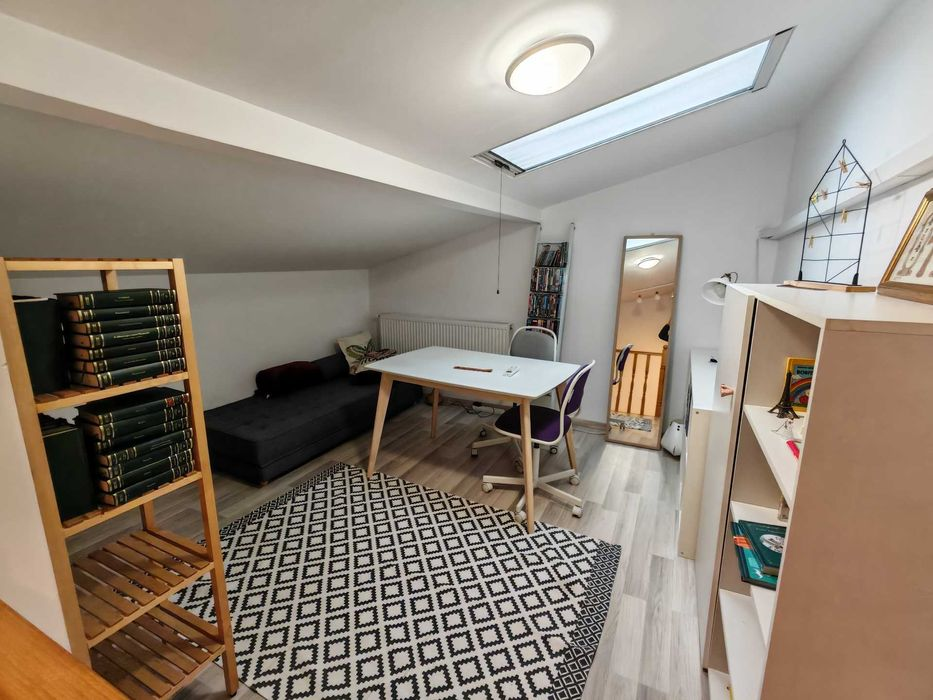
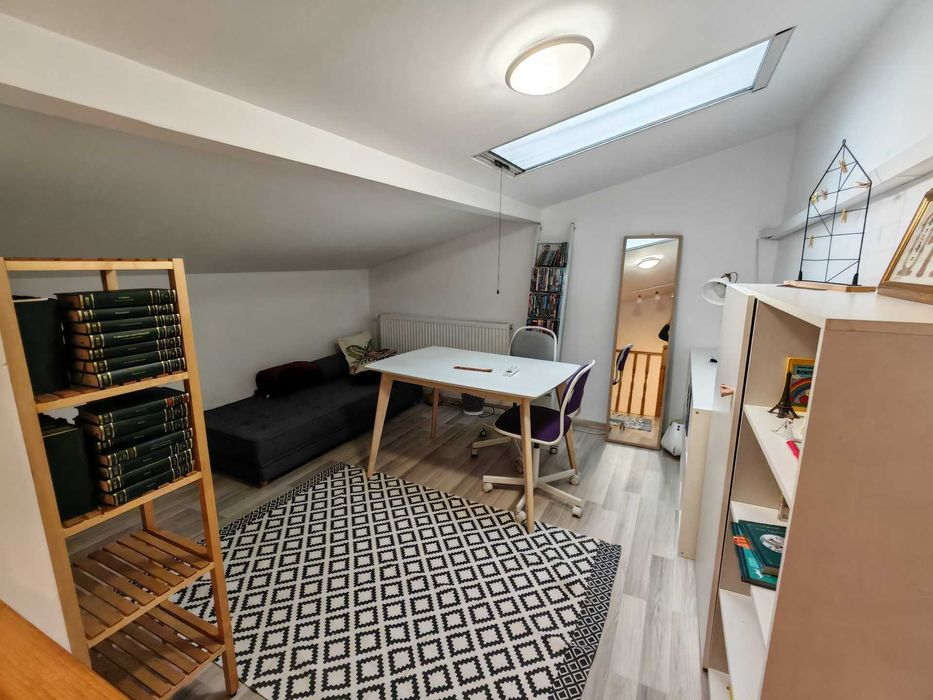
+ wastebasket [459,391,486,416]
